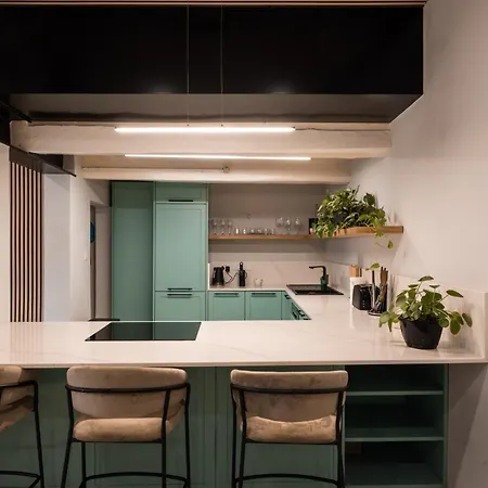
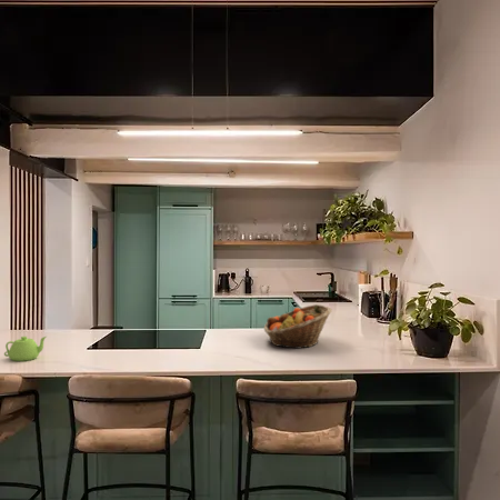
+ teapot [3,336,48,362]
+ fruit basket [263,303,333,350]
